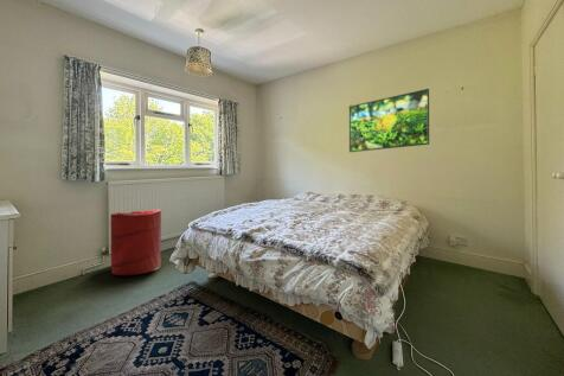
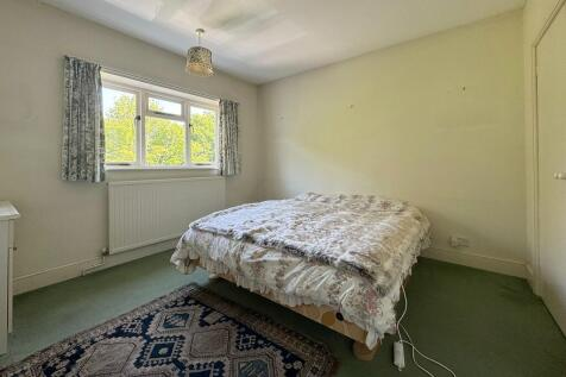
- laundry hamper [109,209,162,276]
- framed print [348,88,430,153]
